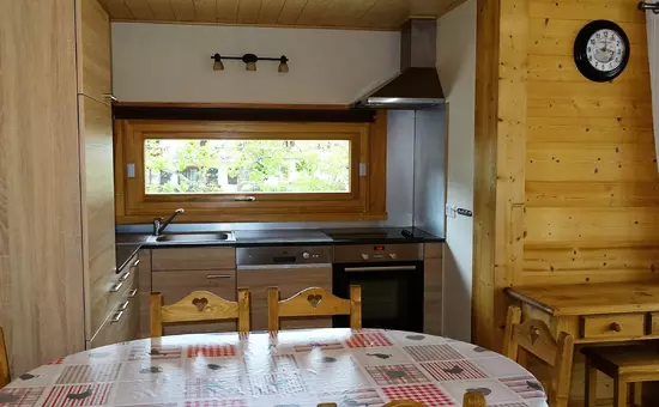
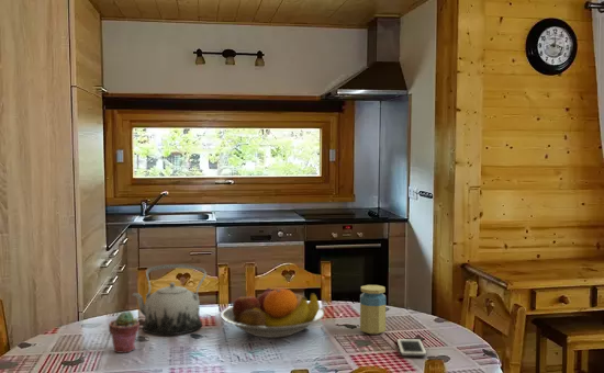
+ jar [359,284,387,335]
+ teapot [131,263,208,336]
+ fruit bowl [220,287,325,339]
+ potted succulent [108,310,141,353]
+ cell phone [395,338,427,358]
